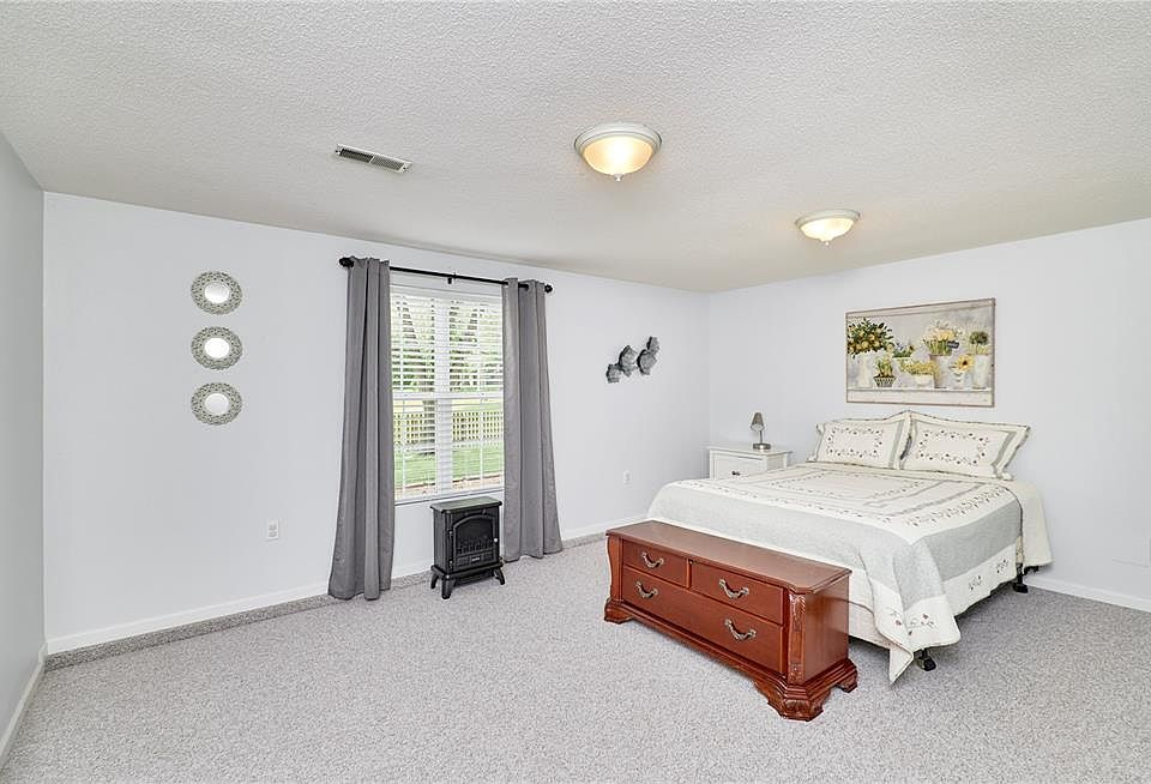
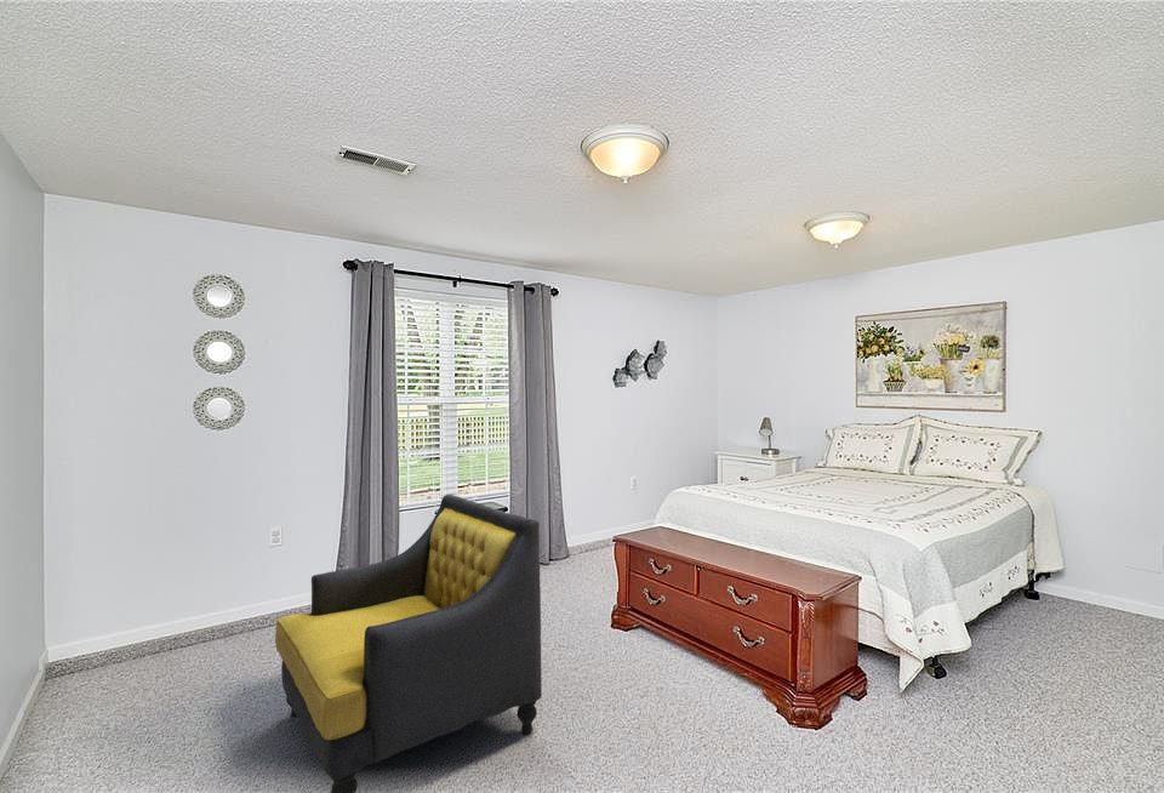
+ armchair [274,494,543,793]
